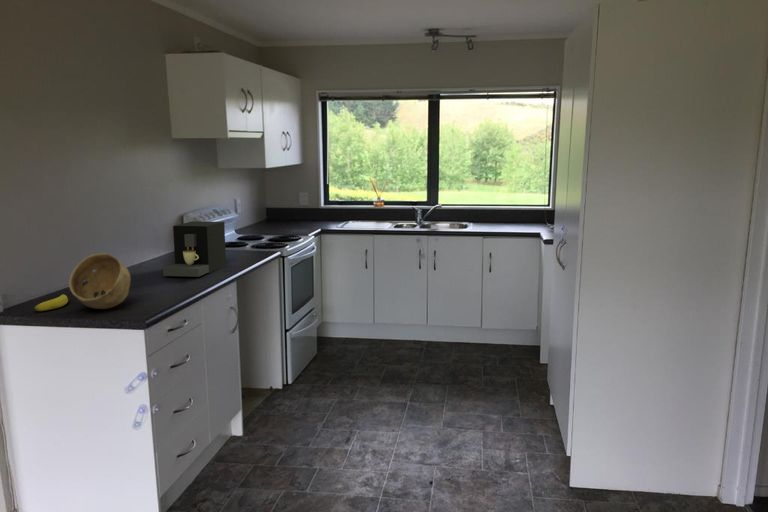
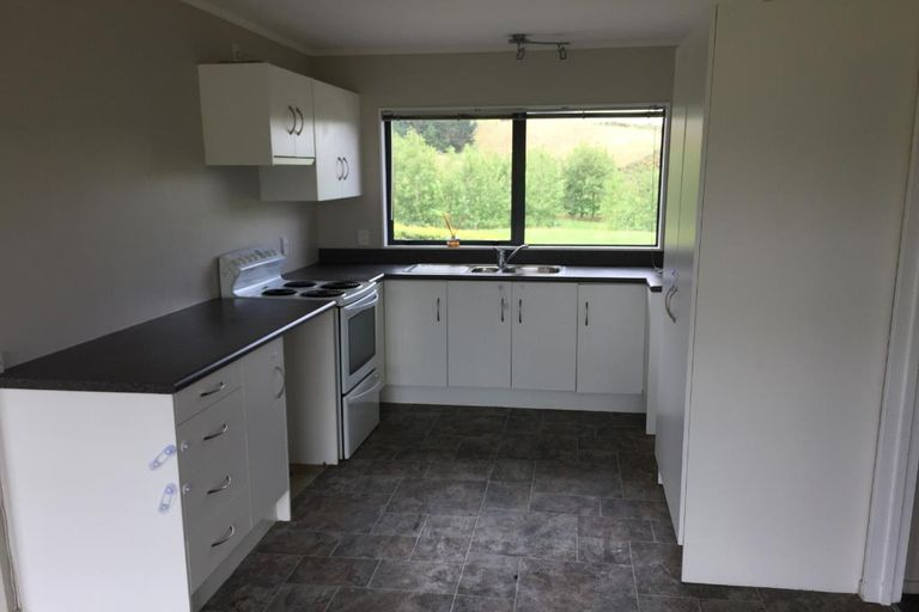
- banana [32,293,69,312]
- coffee maker [162,220,227,278]
- bowl [68,252,131,310]
